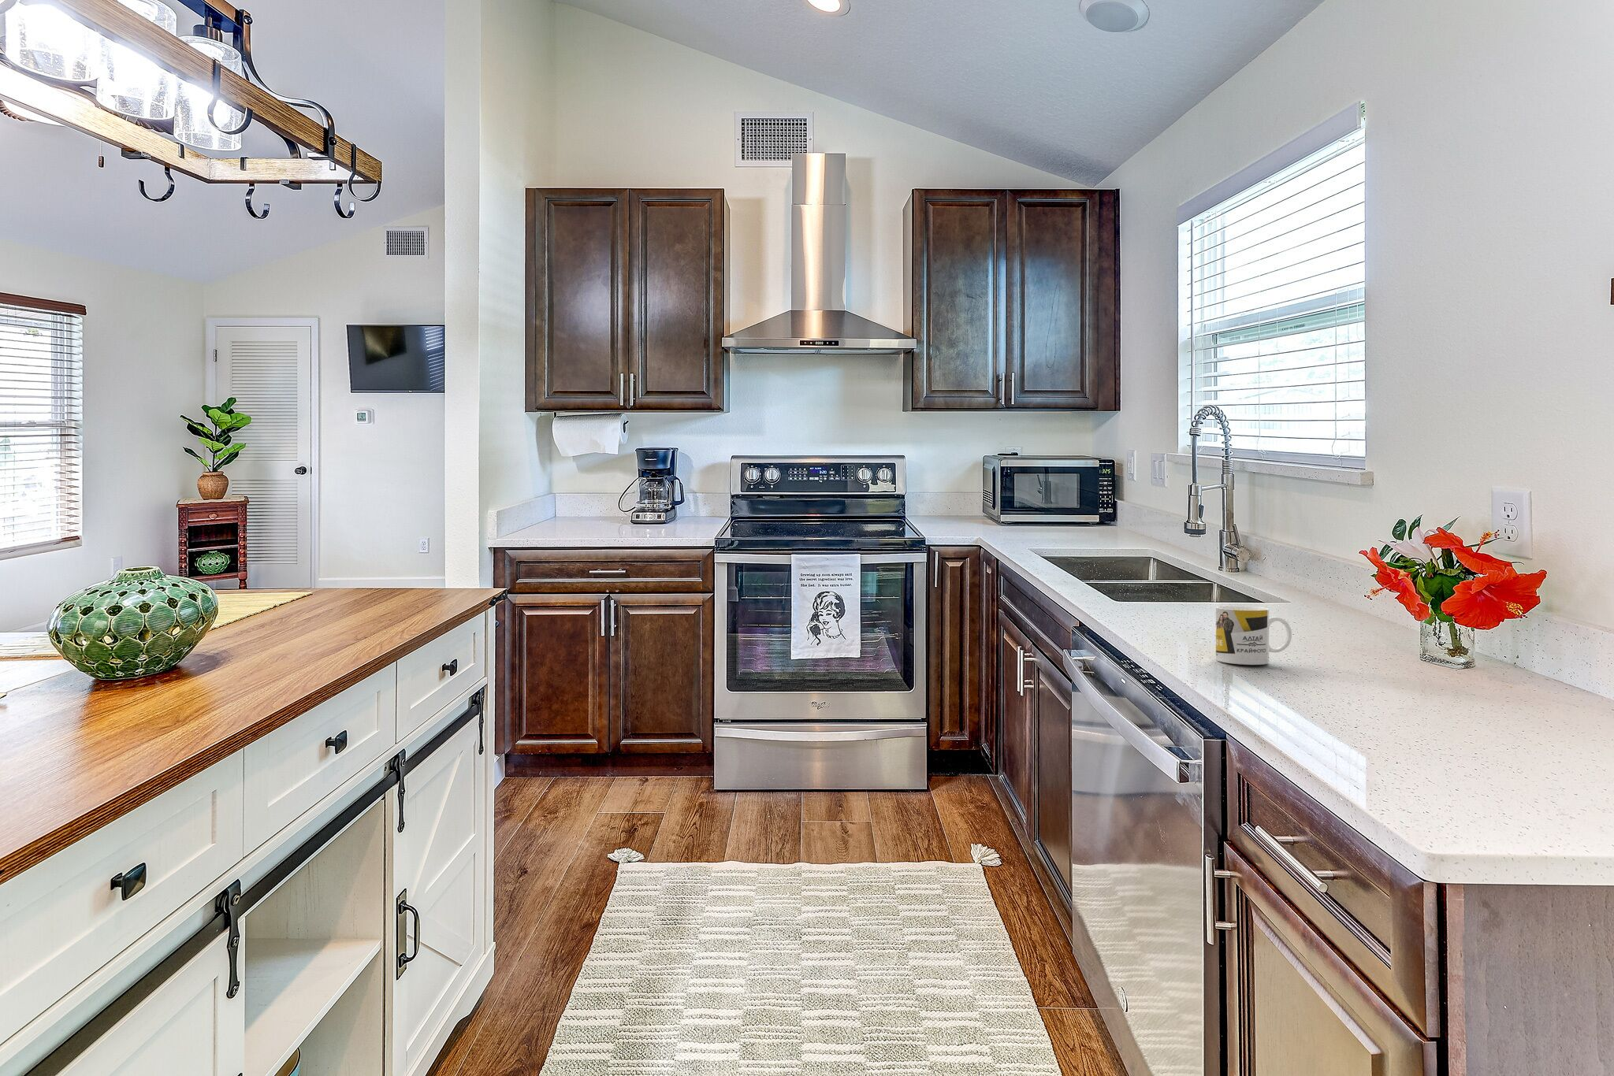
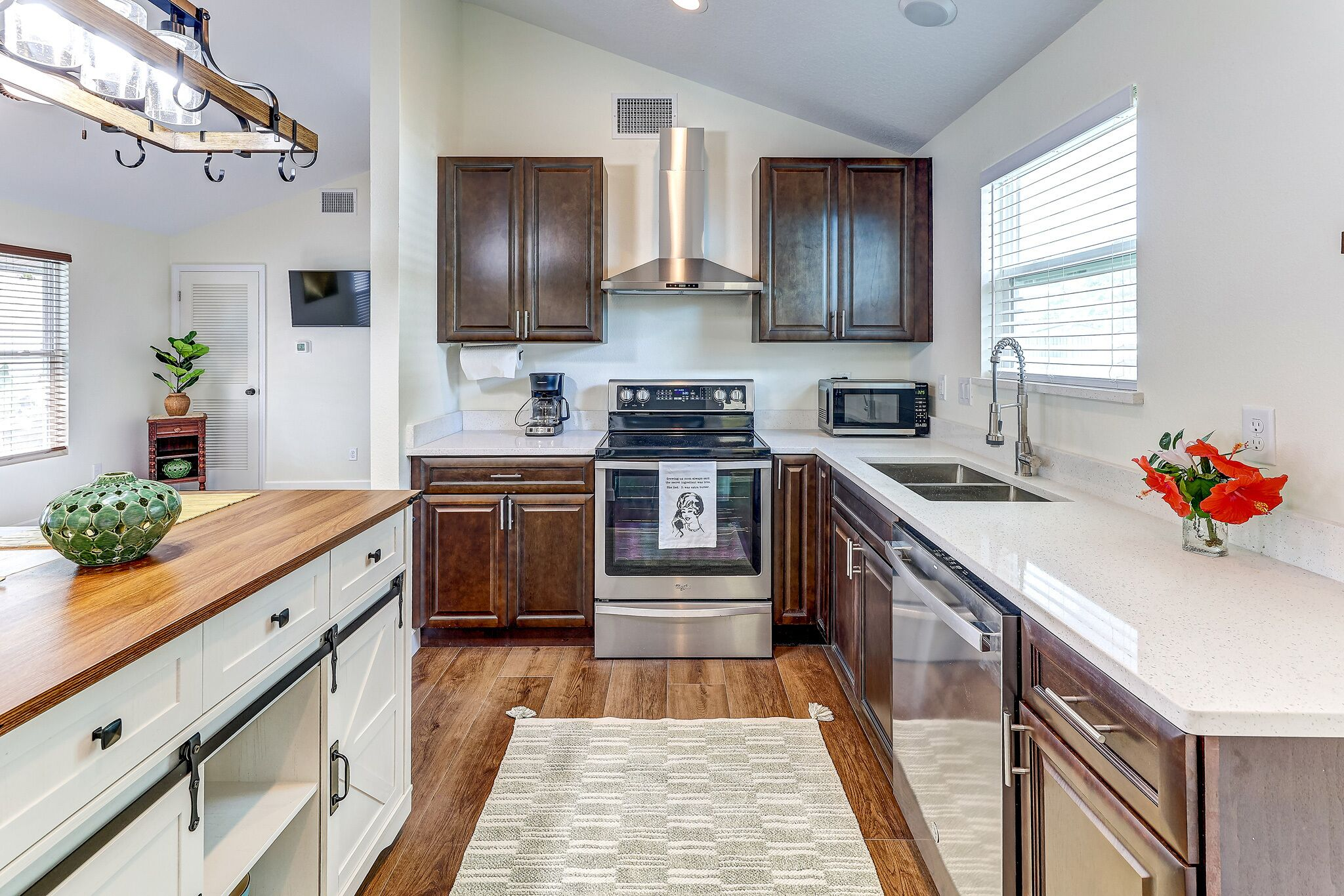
- mug [1215,605,1292,665]
